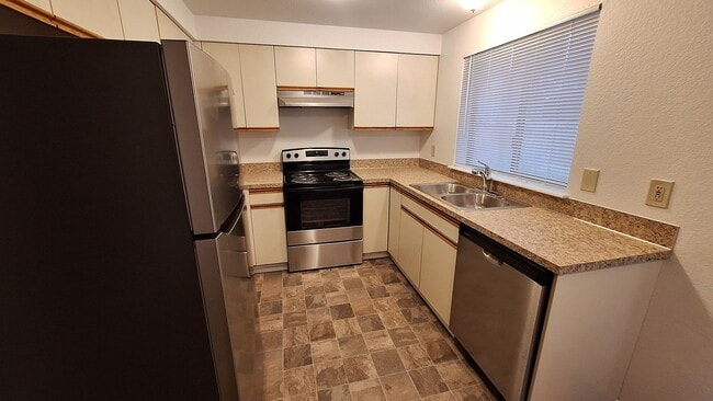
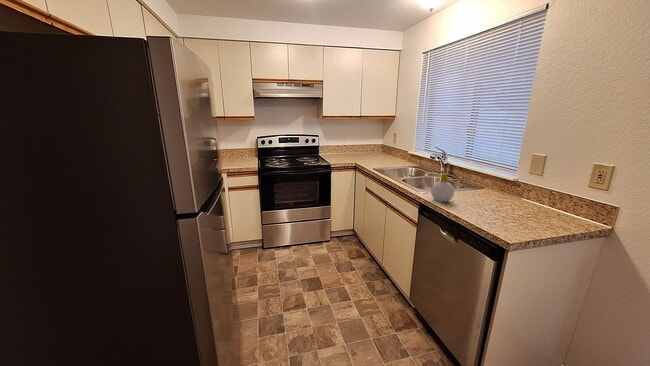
+ soap bottle [430,172,455,203]
